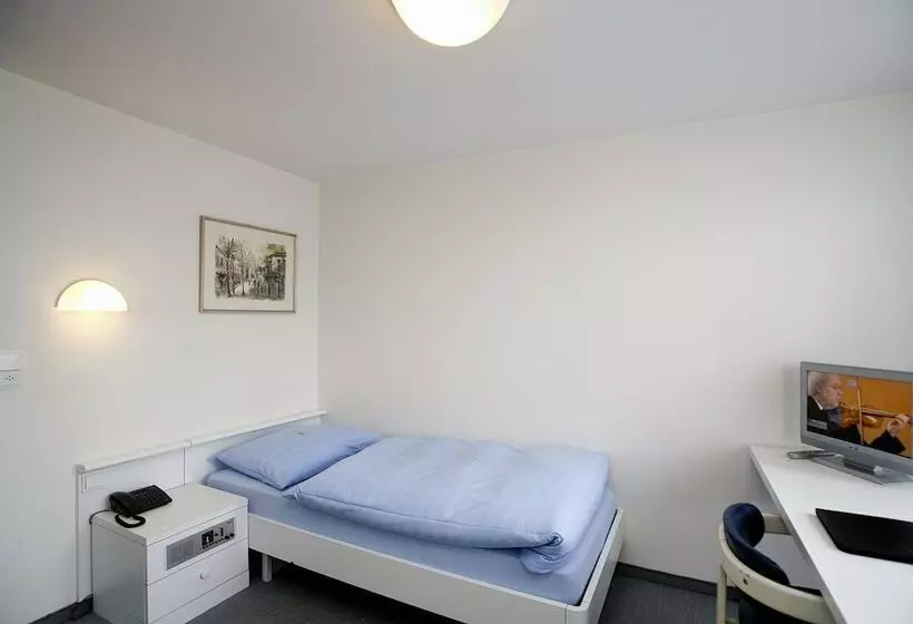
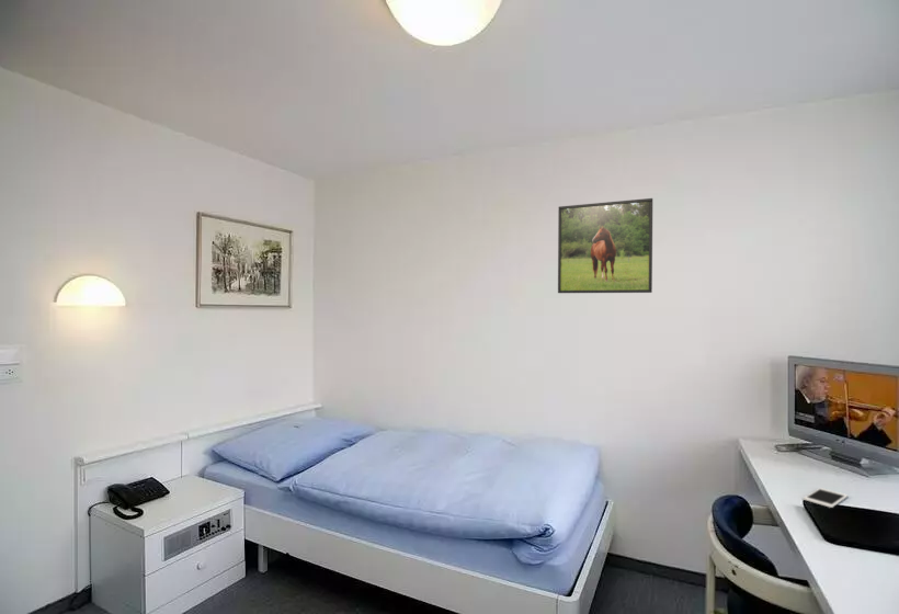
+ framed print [557,197,653,294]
+ cell phone [803,487,849,509]
